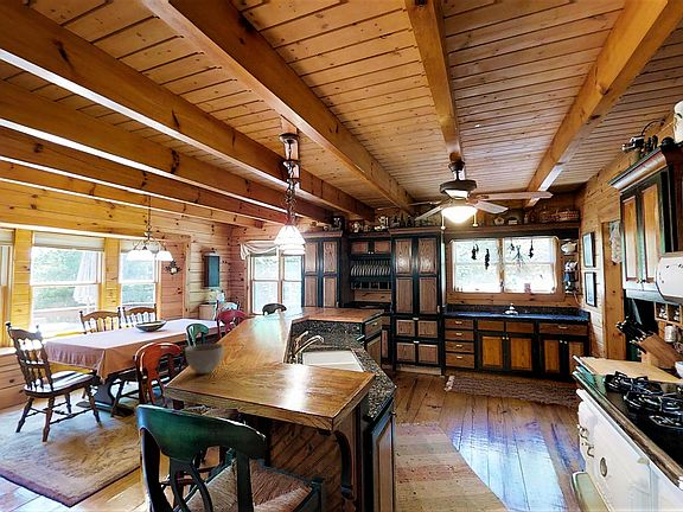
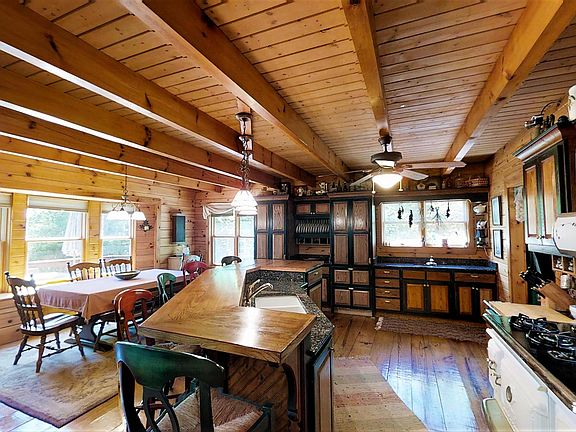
- bowl [184,343,225,376]
